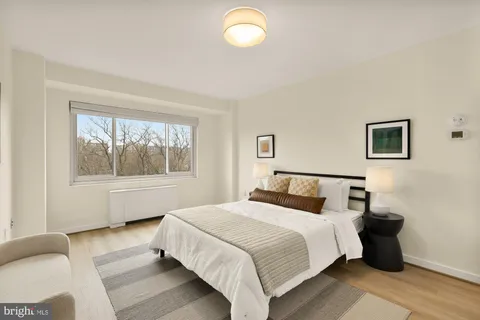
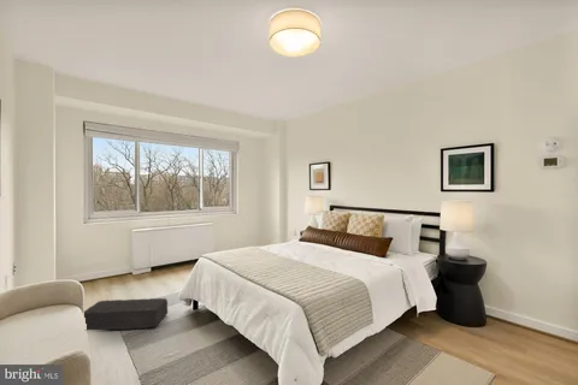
+ brick [83,297,169,331]
